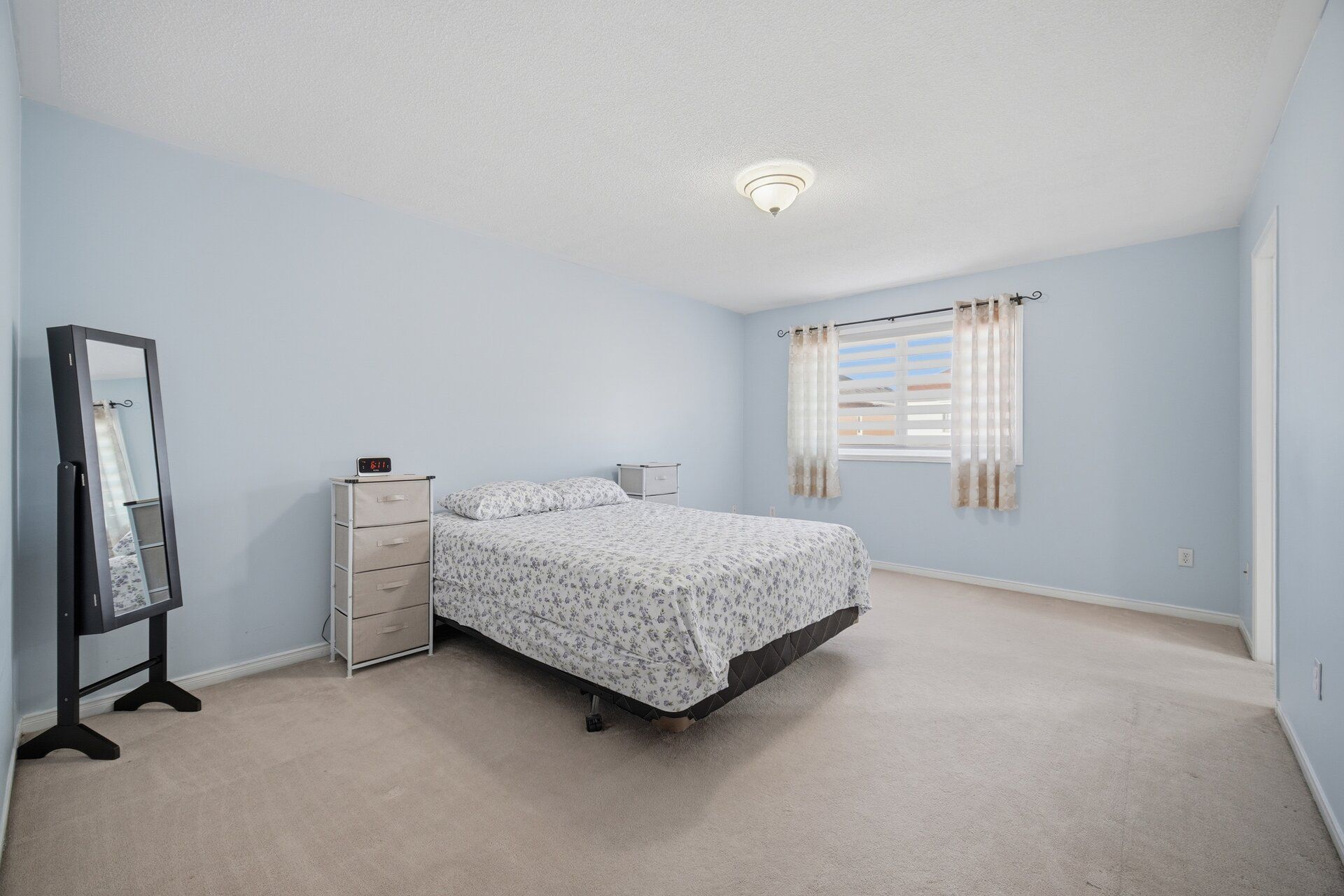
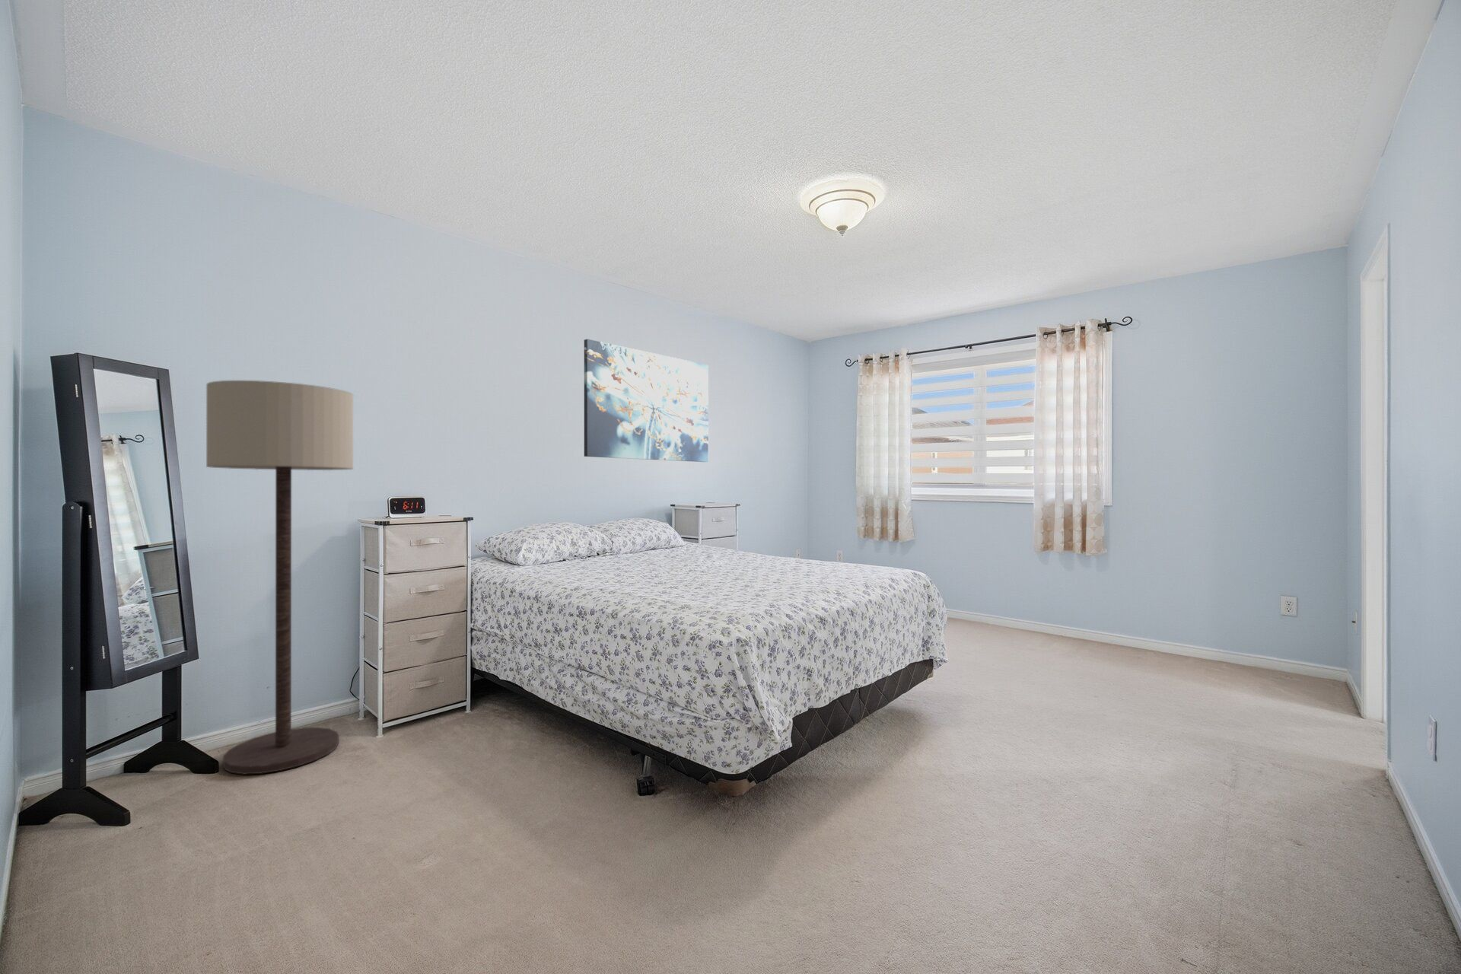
+ wall art [584,338,709,463]
+ floor lamp [205,379,353,775]
